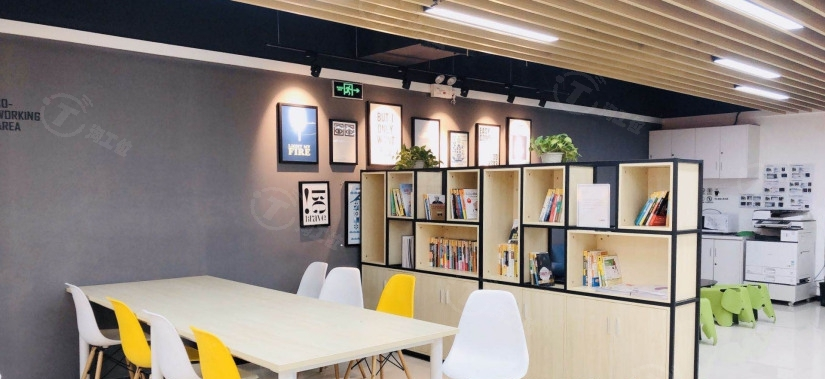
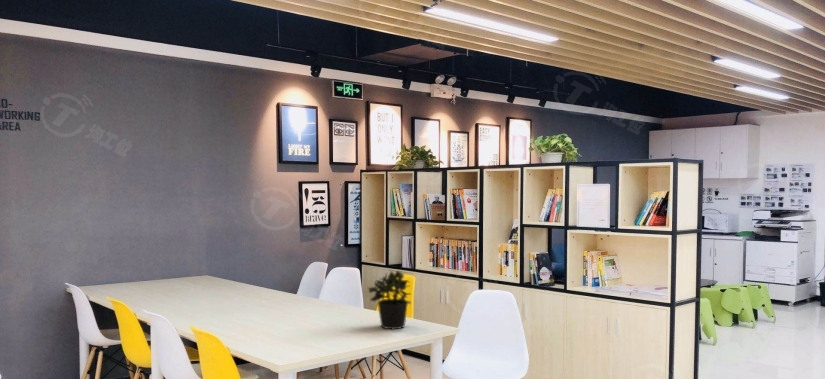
+ potted plant [367,270,412,330]
